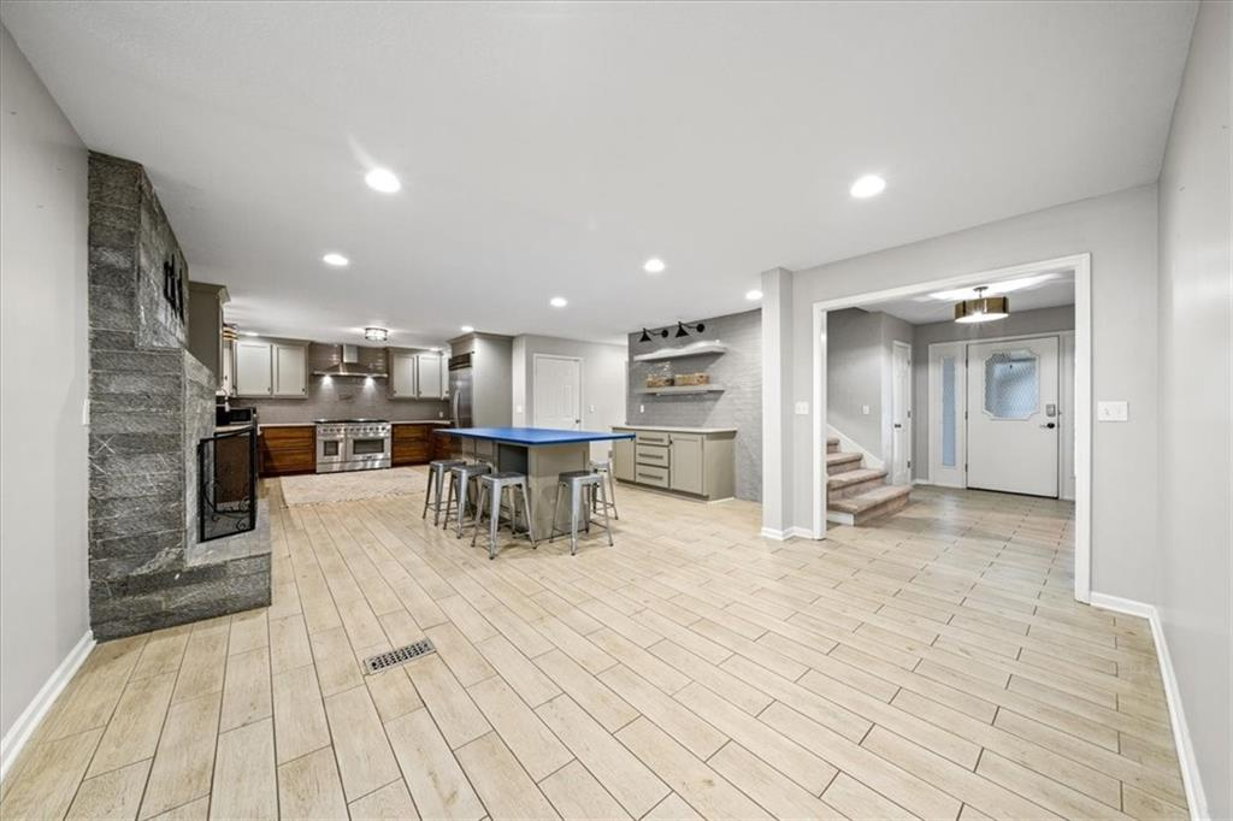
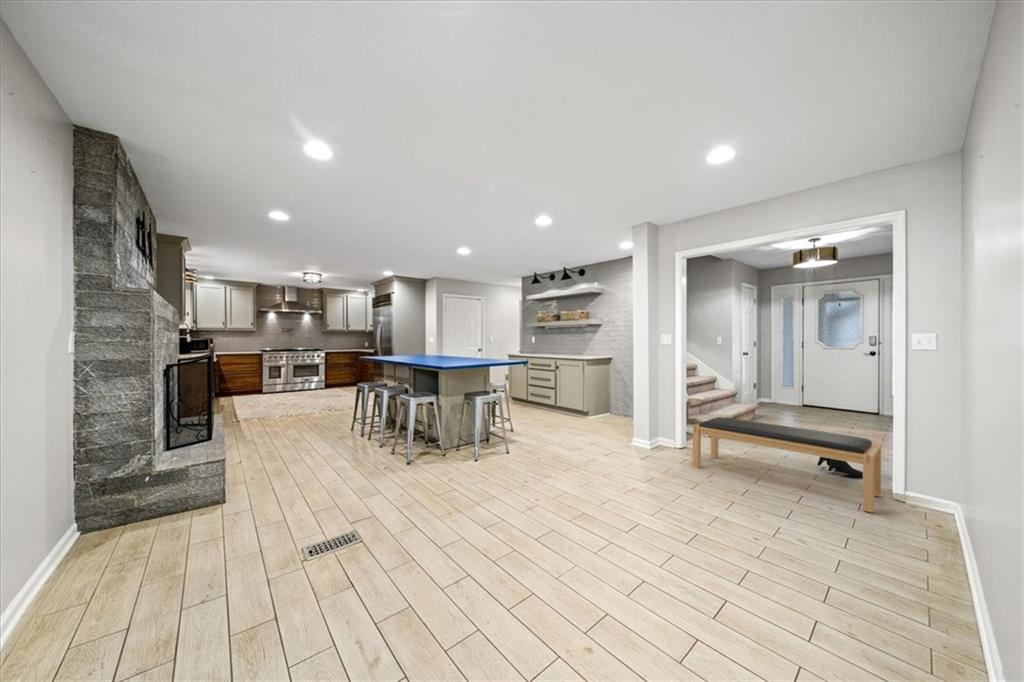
+ boots [816,456,863,479]
+ bench [692,416,882,514]
